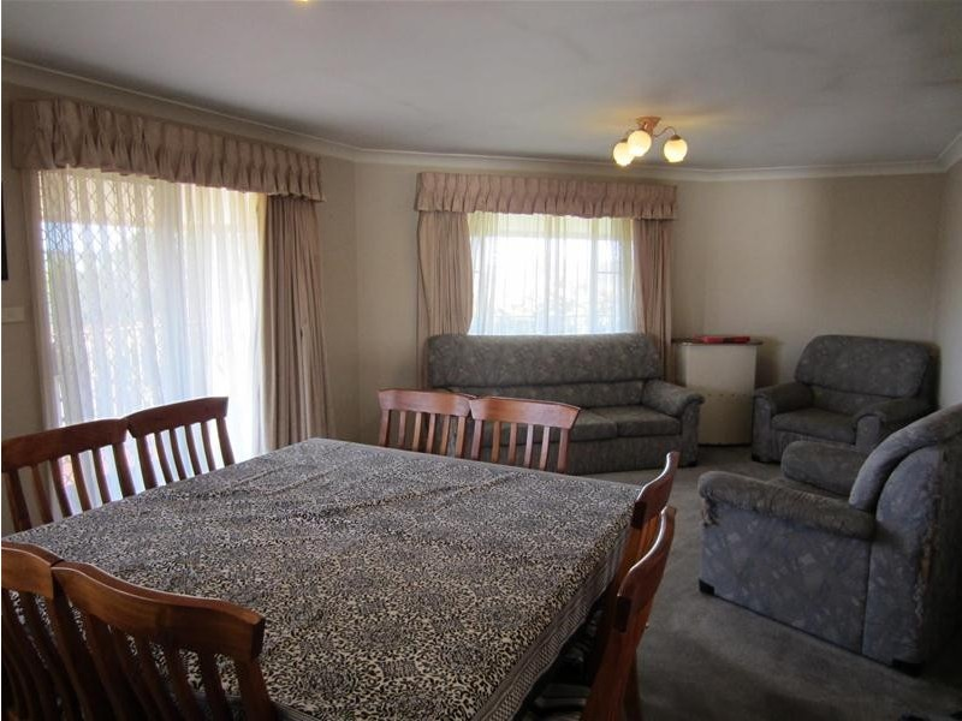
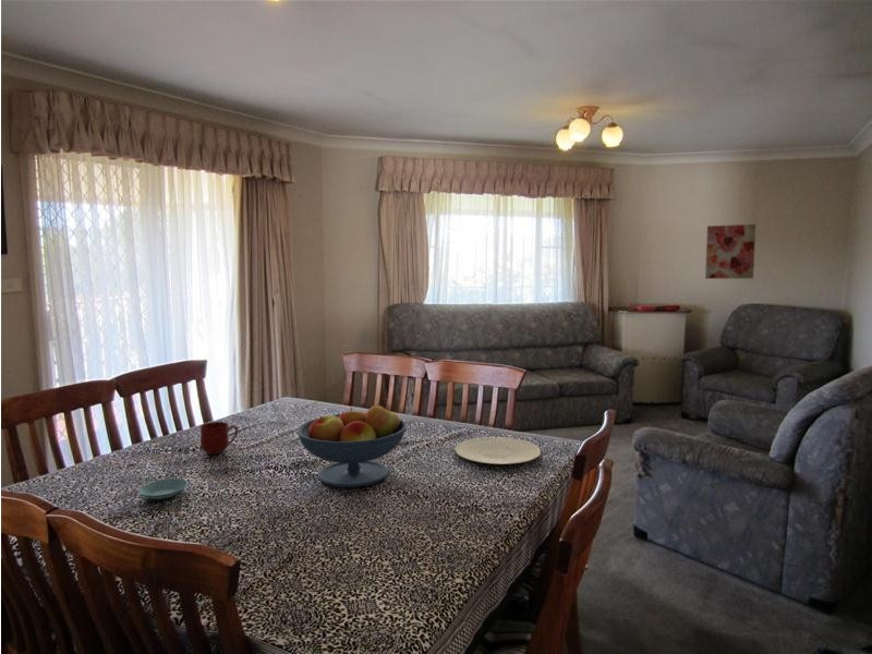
+ wall art [704,223,756,280]
+ fruit bowl [295,403,408,488]
+ saucer [138,477,189,500]
+ plate [453,436,542,465]
+ mug [199,421,239,456]
